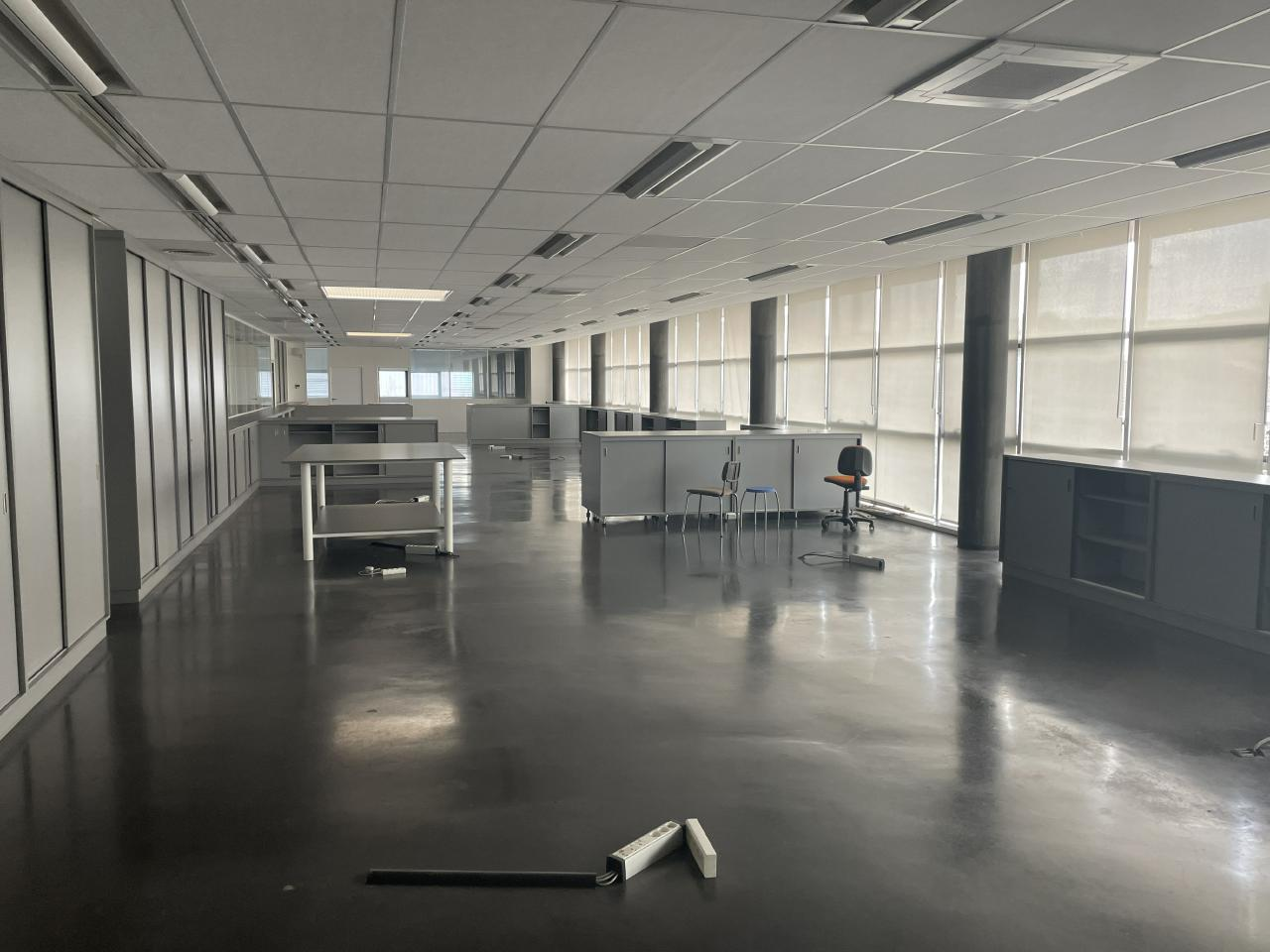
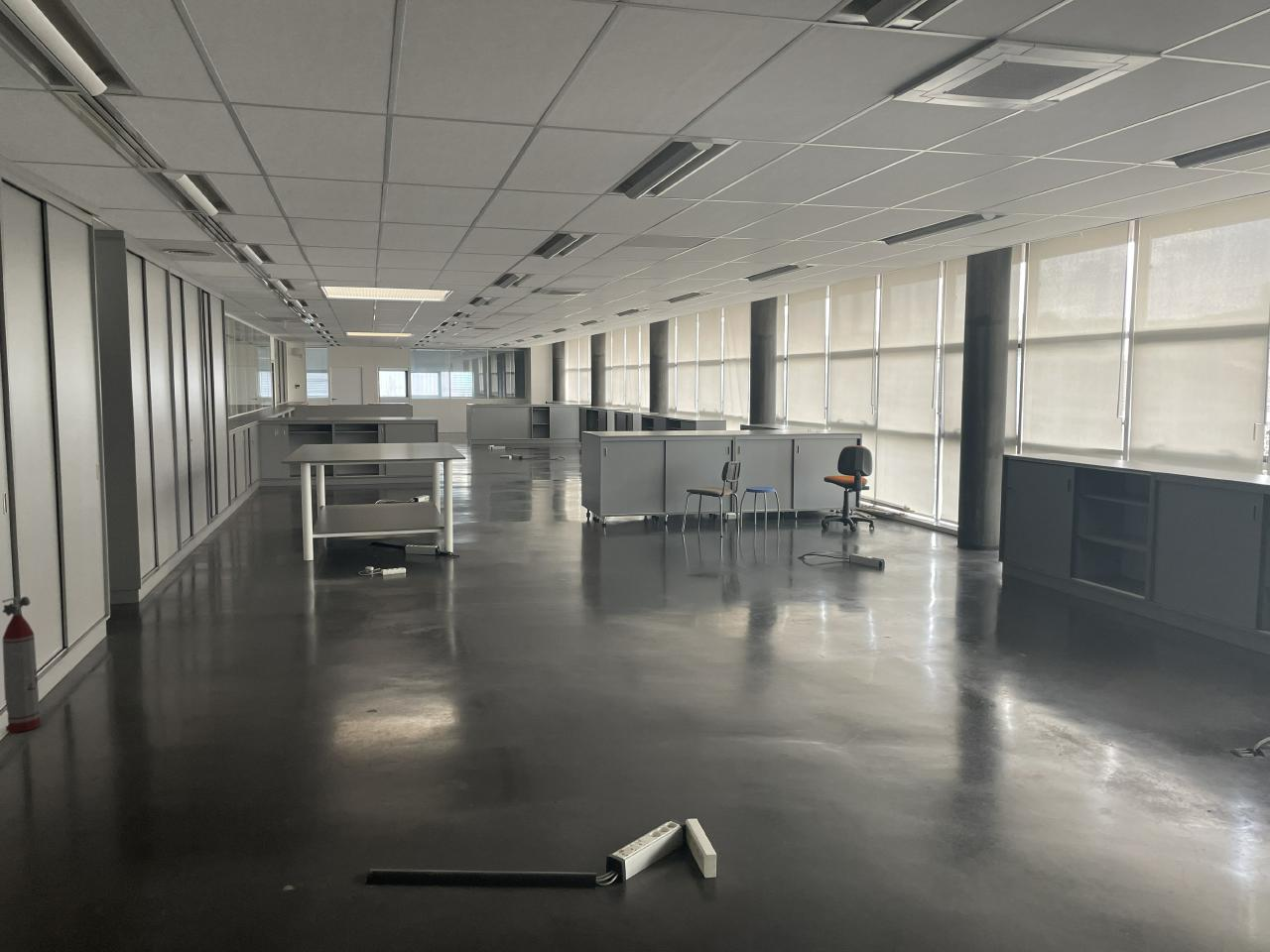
+ fire extinguisher [1,596,42,733]
